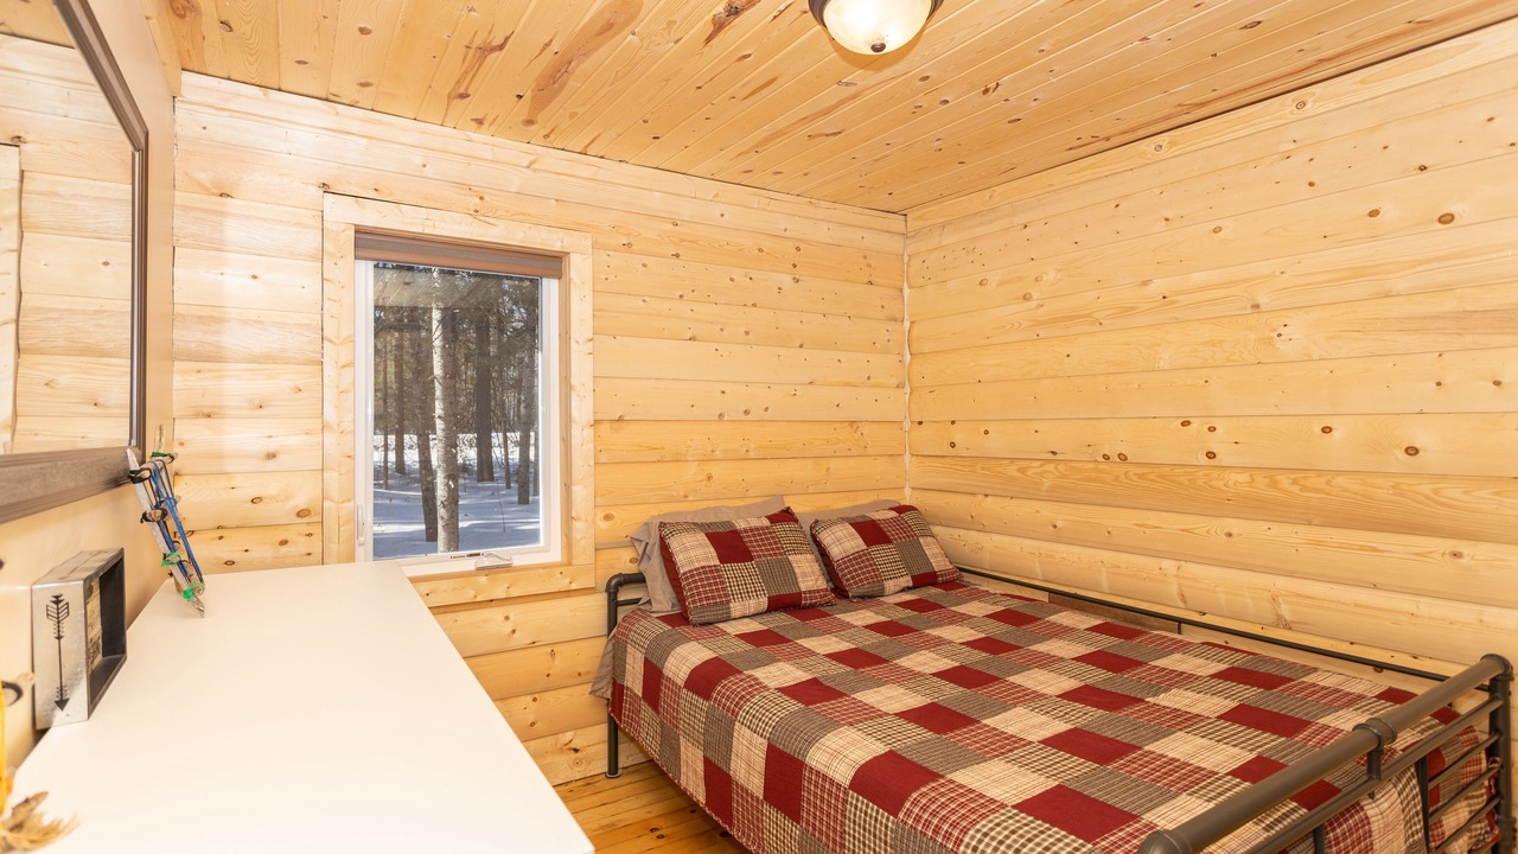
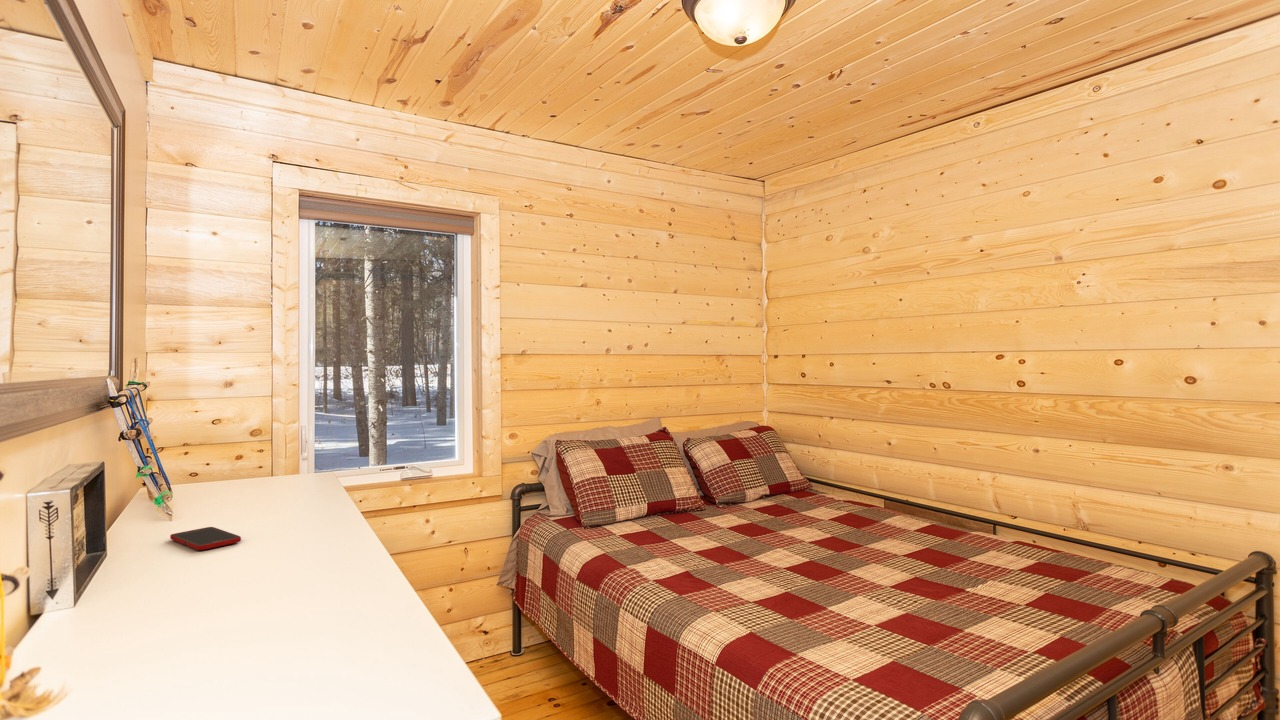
+ cell phone [169,526,242,551]
